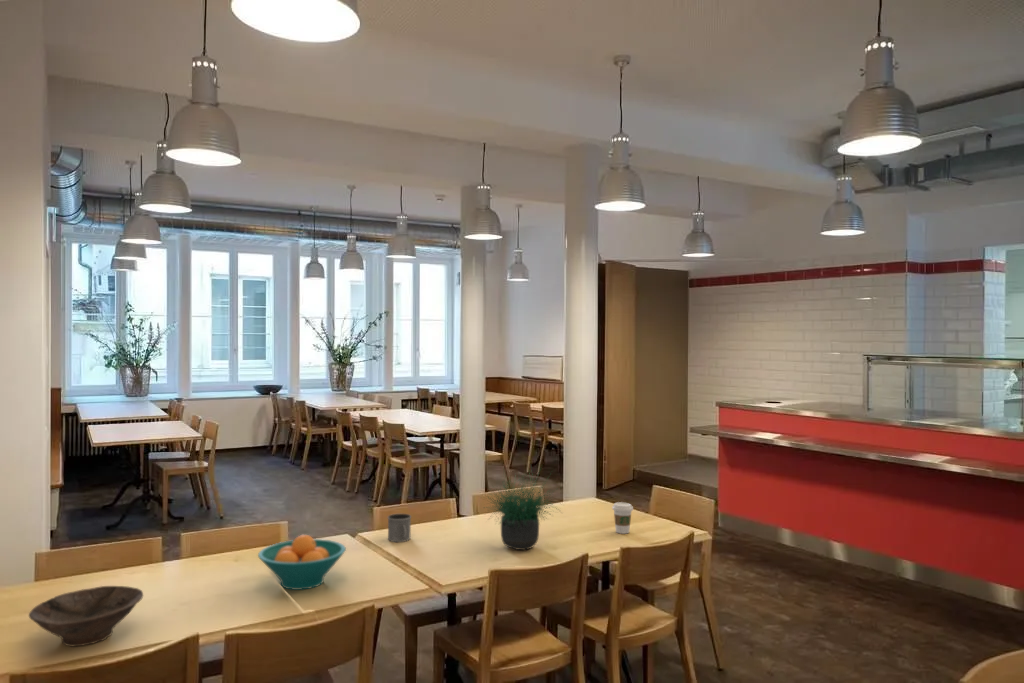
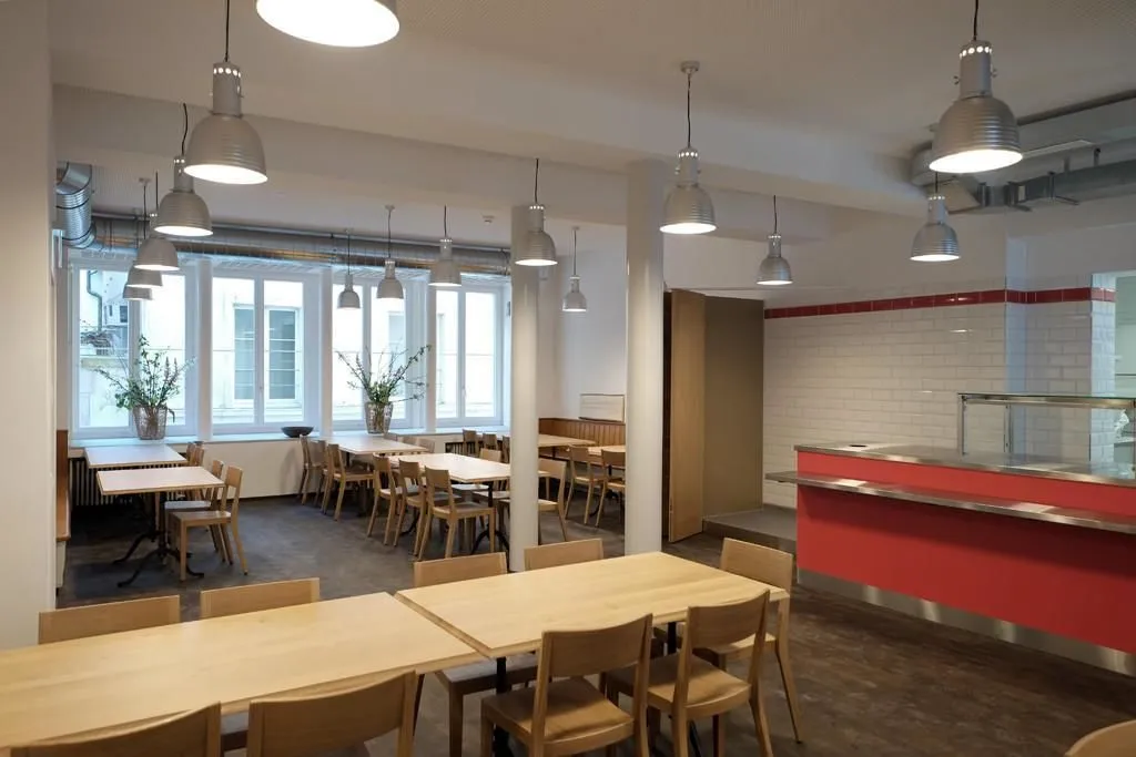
- fruit bowl [257,534,347,591]
- potted plant [481,462,564,551]
- bowl [28,585,144,647]
- coffee cup [611,501,634,535]
- mug [386,513,412,543]
